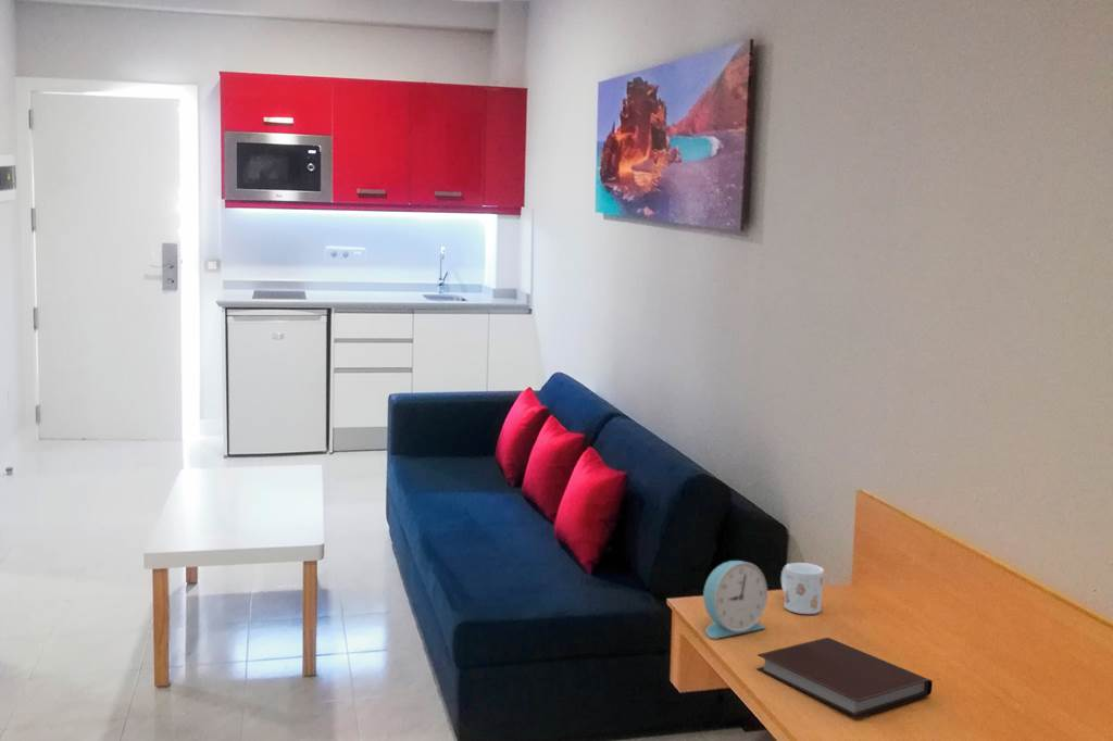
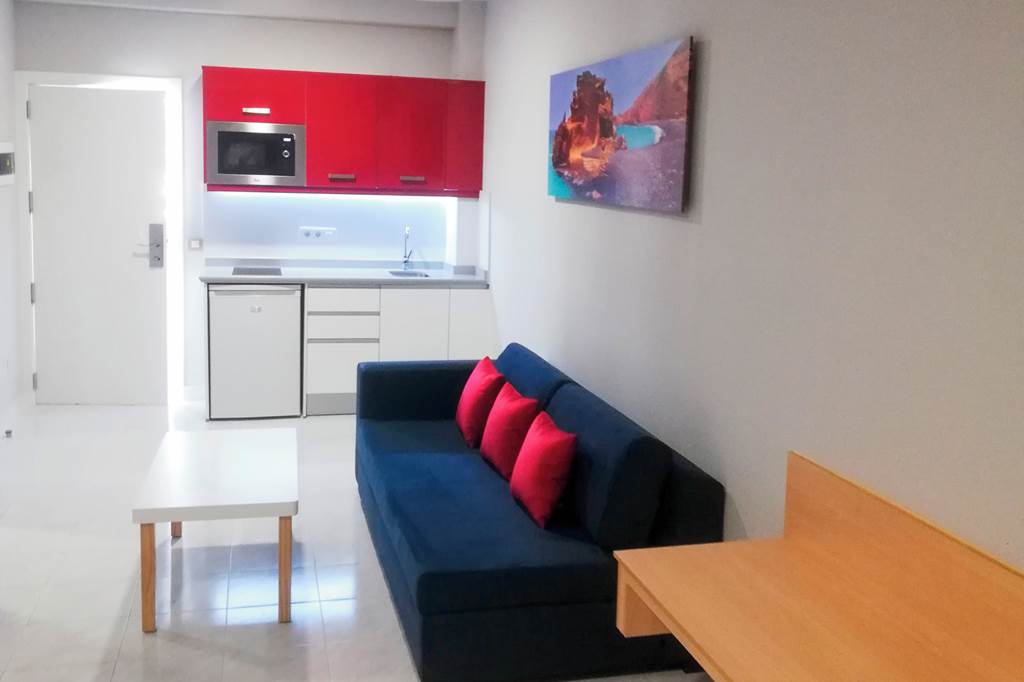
- alarm clock [702,560,768,639]
- notebook [756,637,934,719]
- mug [780,562,825,615]
